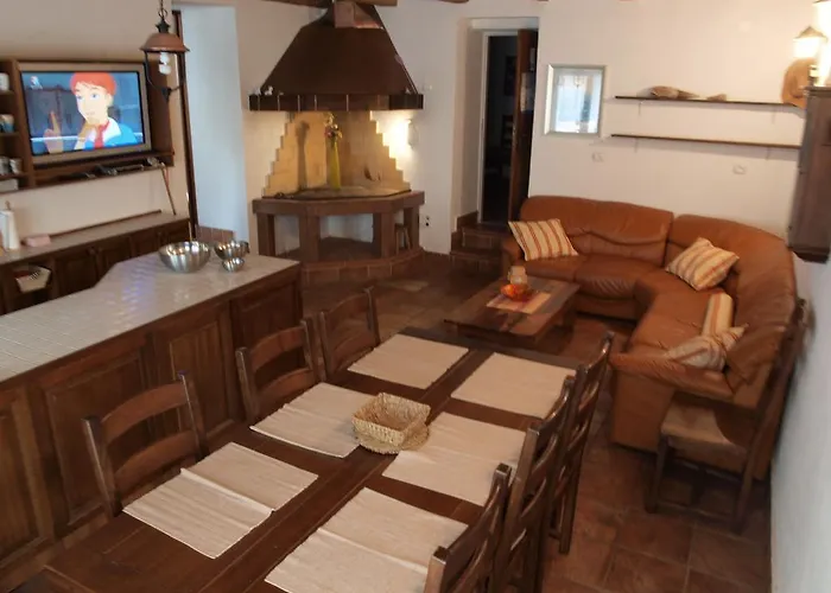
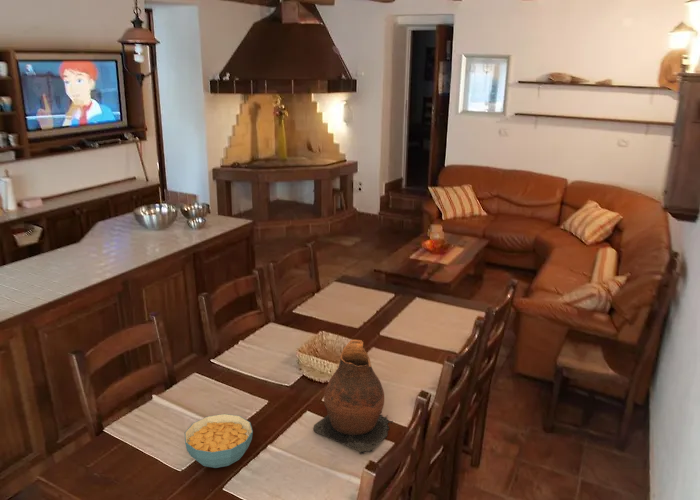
+ ceramic pitcher [313,339,394,455]
+ cereal bowl [184,413,254,469]
